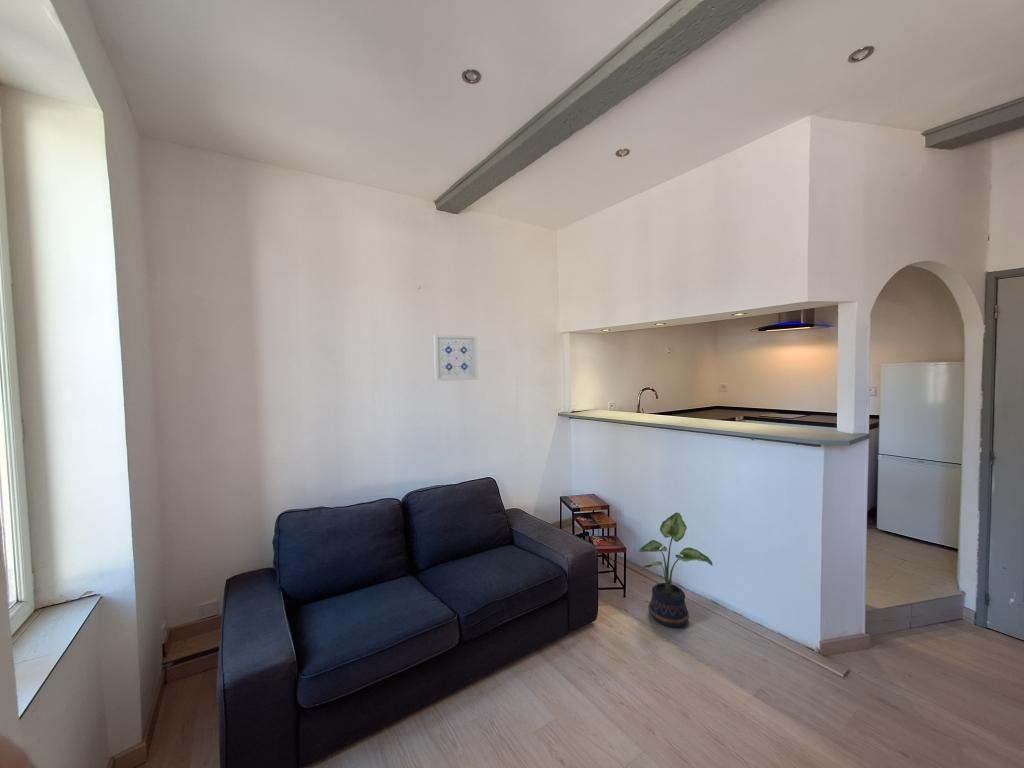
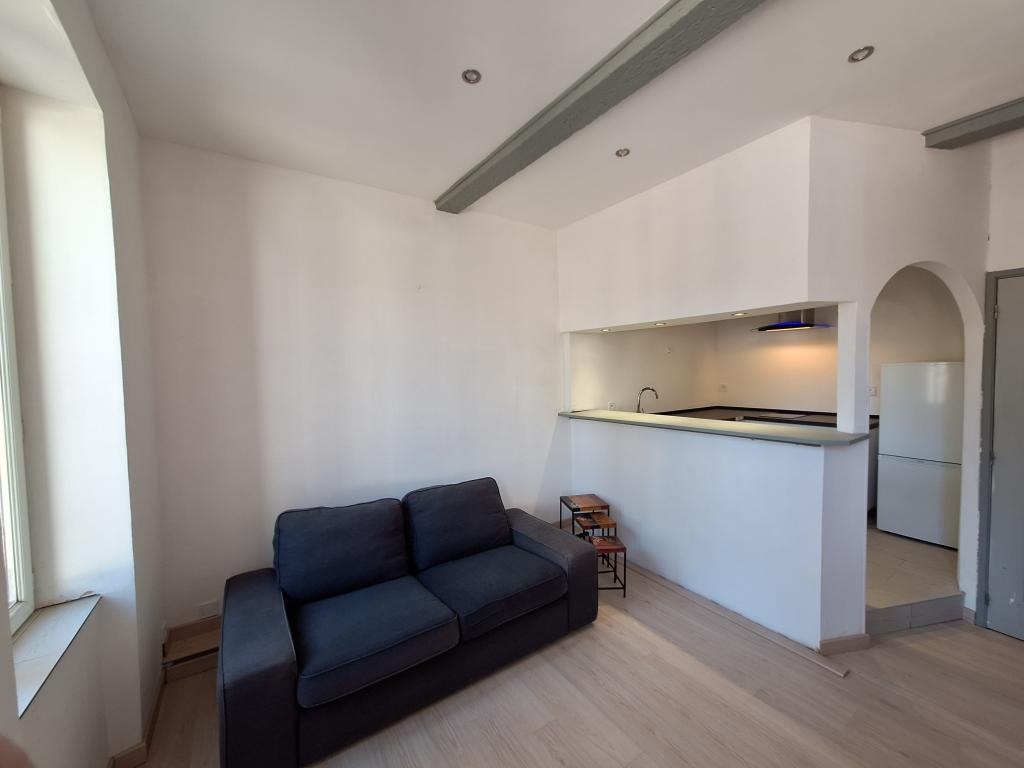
- wall art [433,334,479,382]
- potted plant [638,511,713,628]
